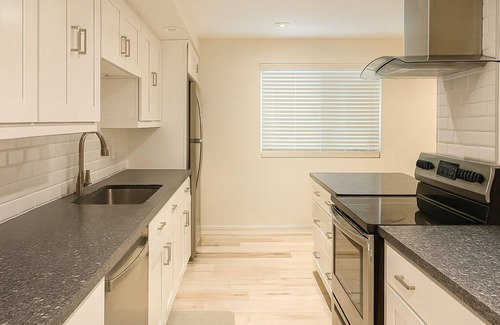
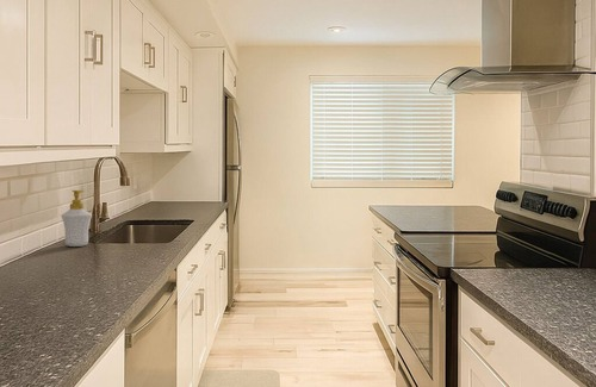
+ soap bottle [60,189,93,248]
